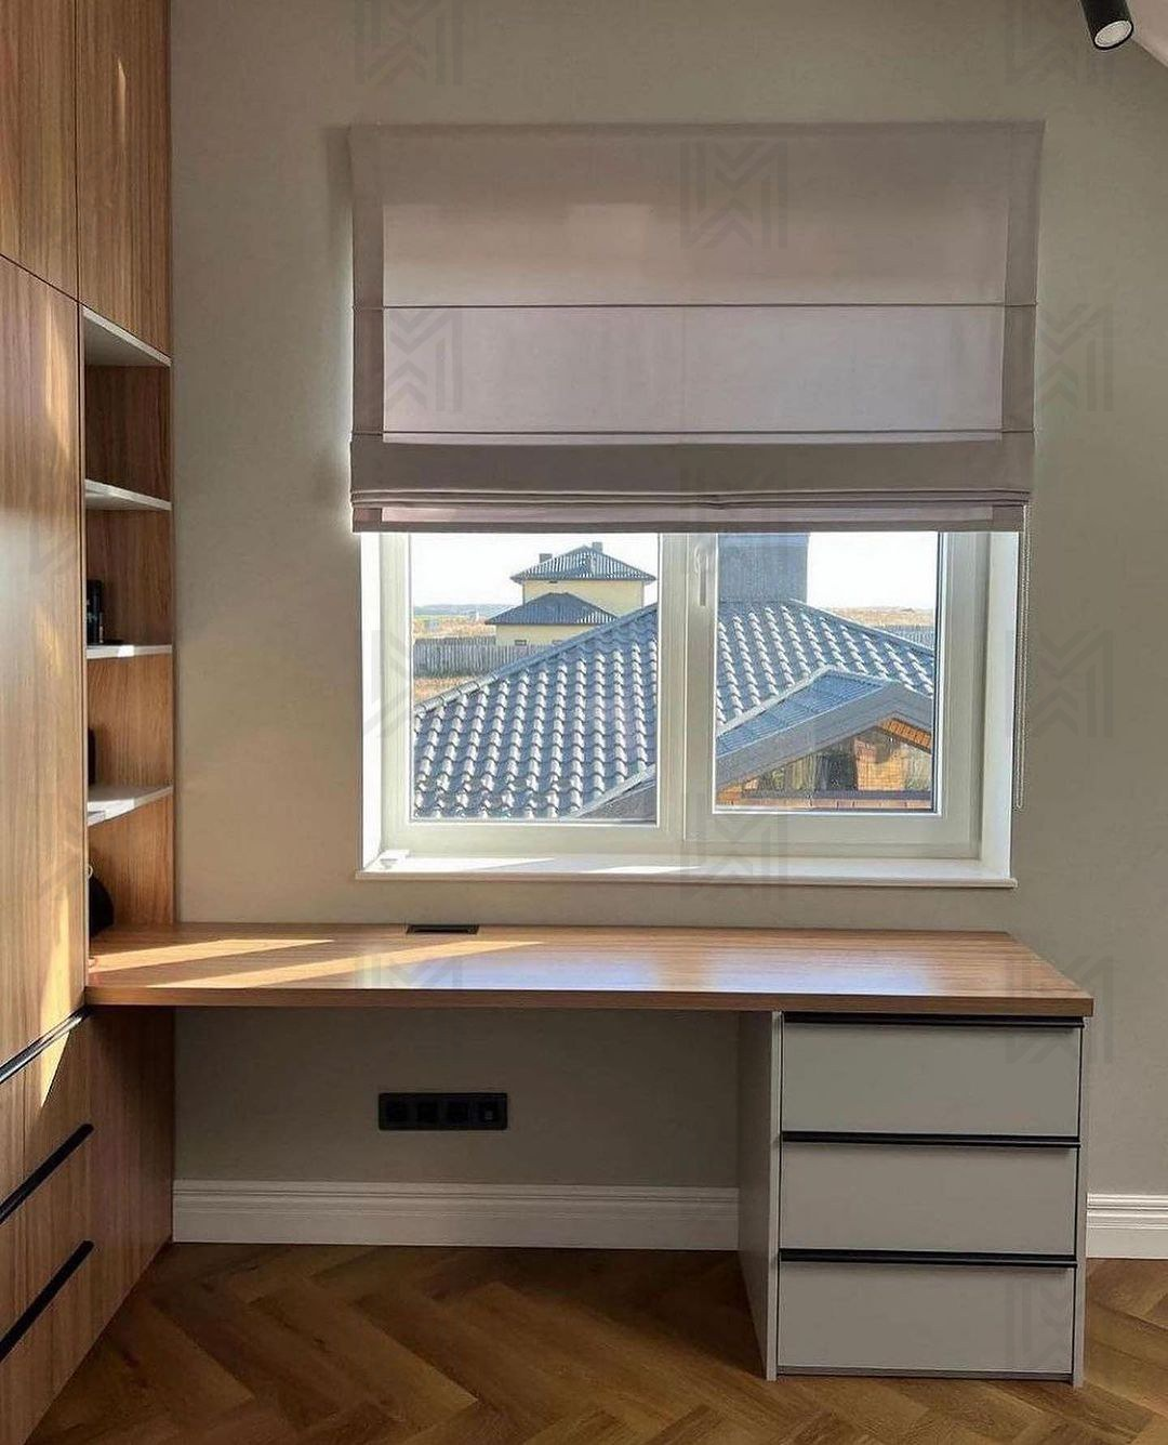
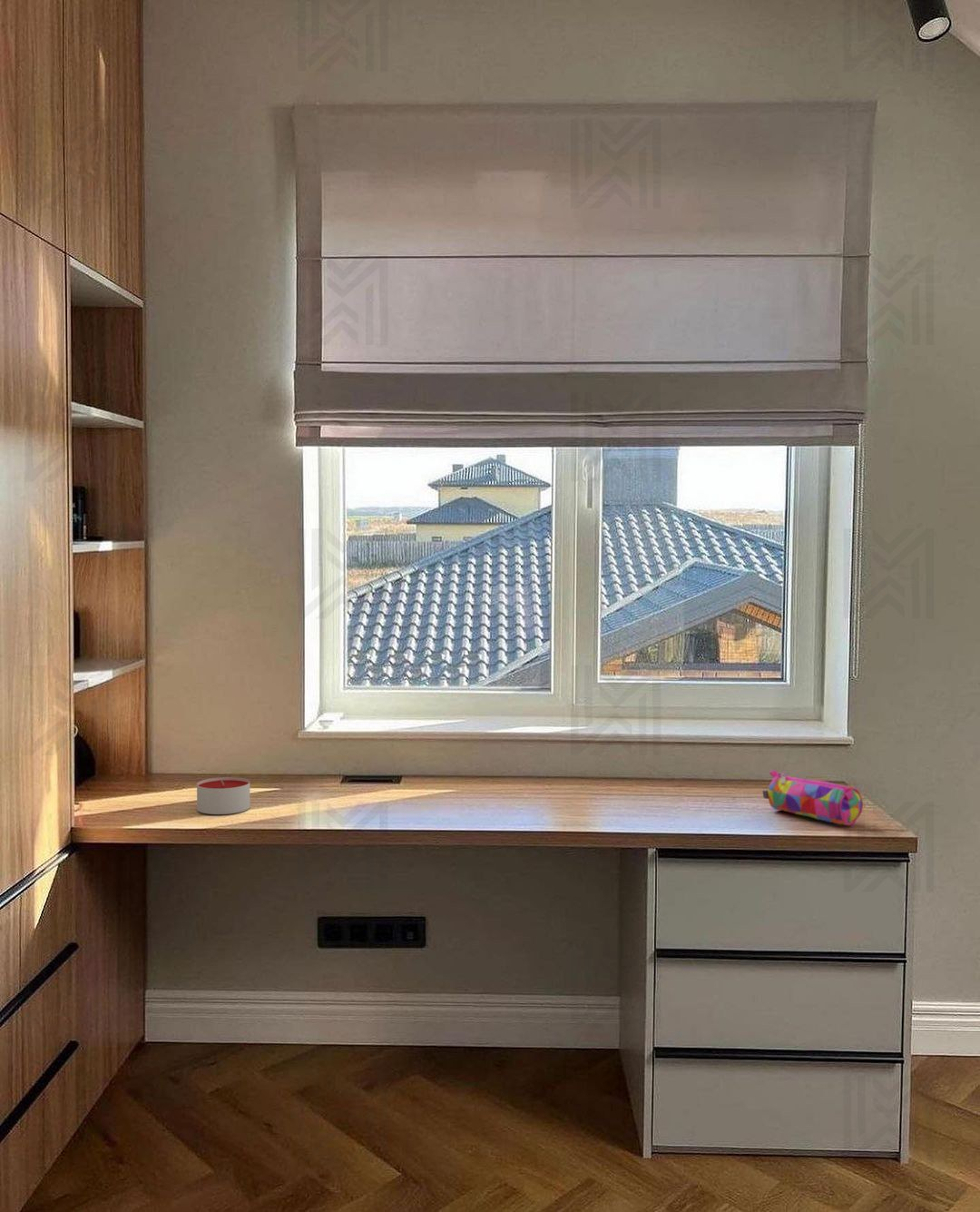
+ candle [196,776,250,815]
+ pencil case [762,769,864,826]
